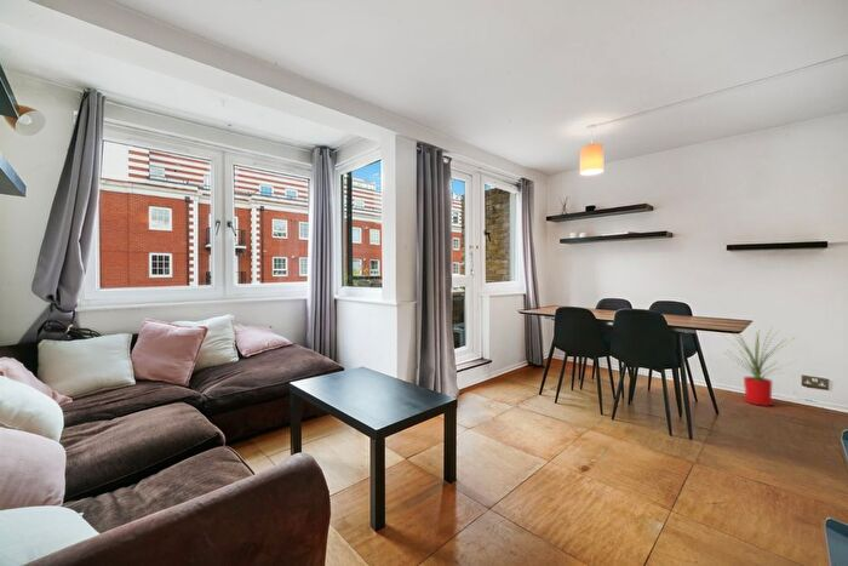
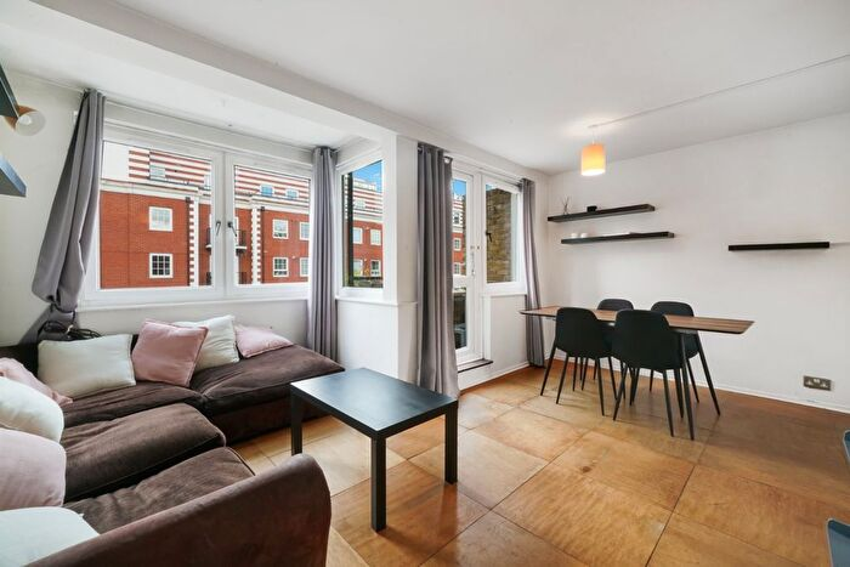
- house plant [722,326,801,407]
